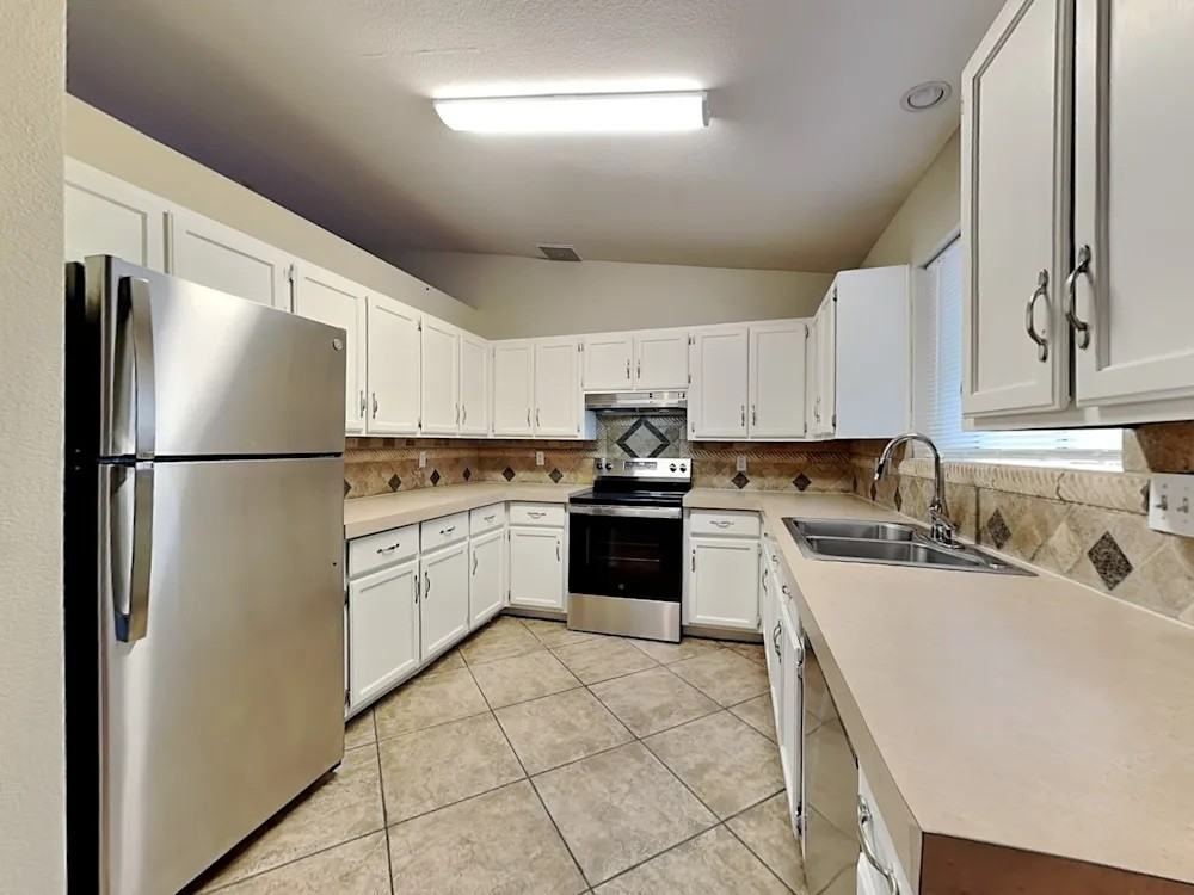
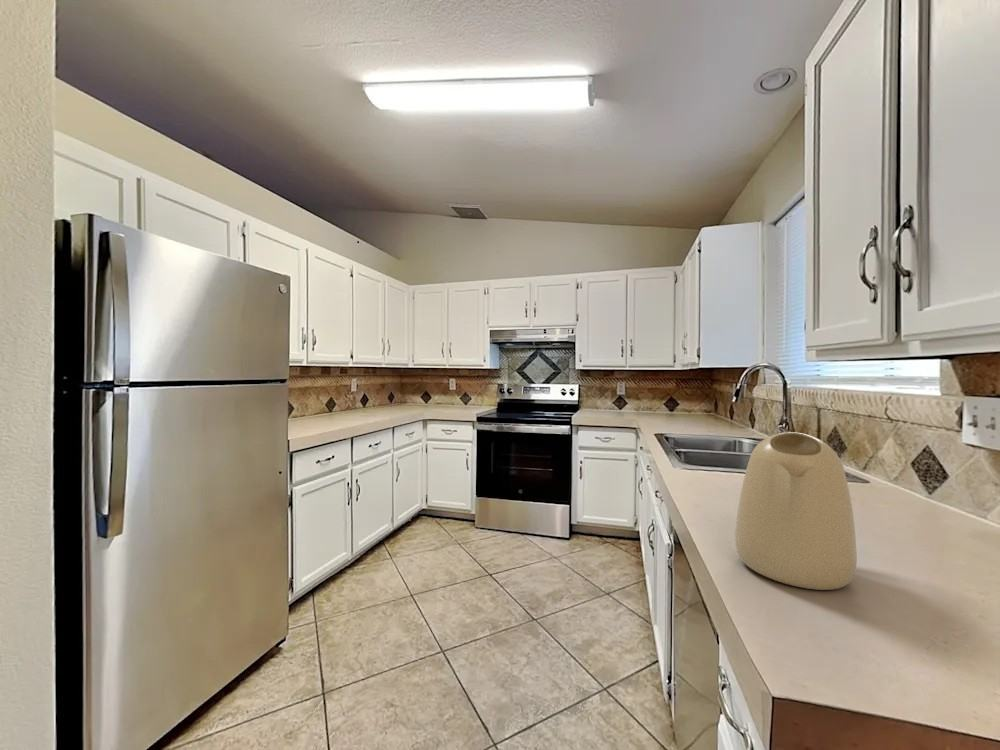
+ kettle [734,431,858,591]
